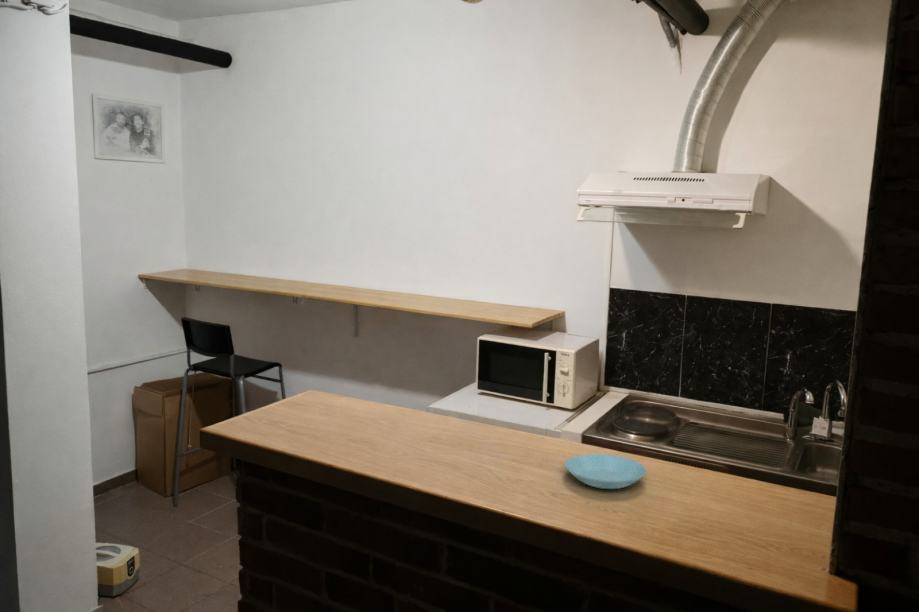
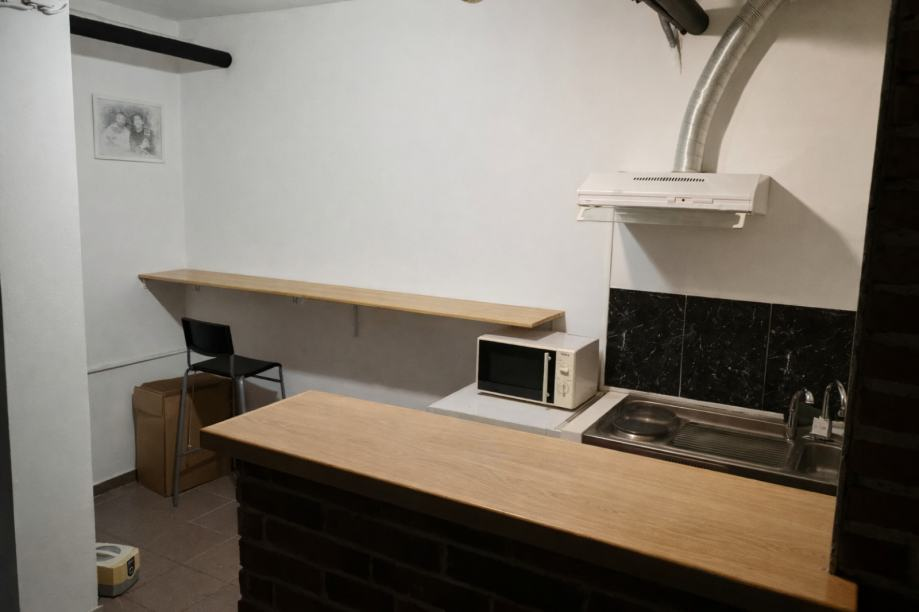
- saucer [564,453,648,490]
